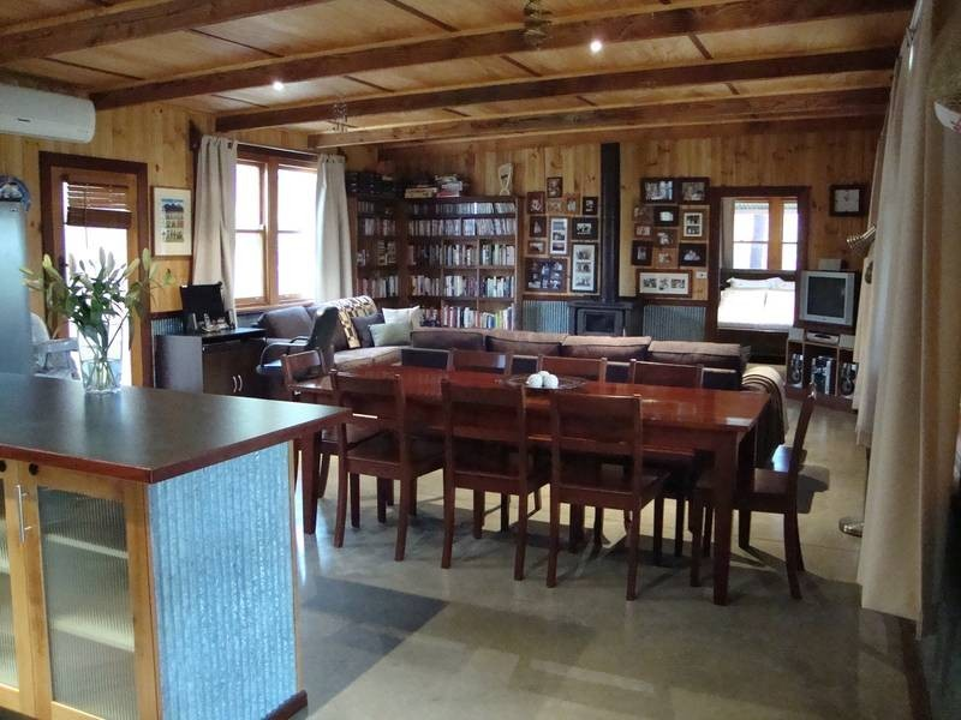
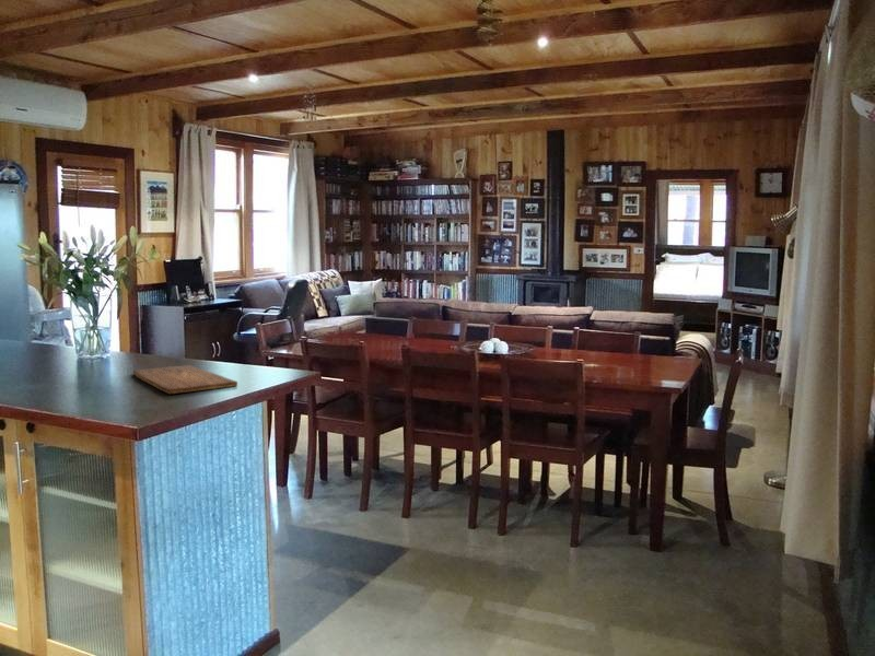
+ cutting board [132,364,238,395]
